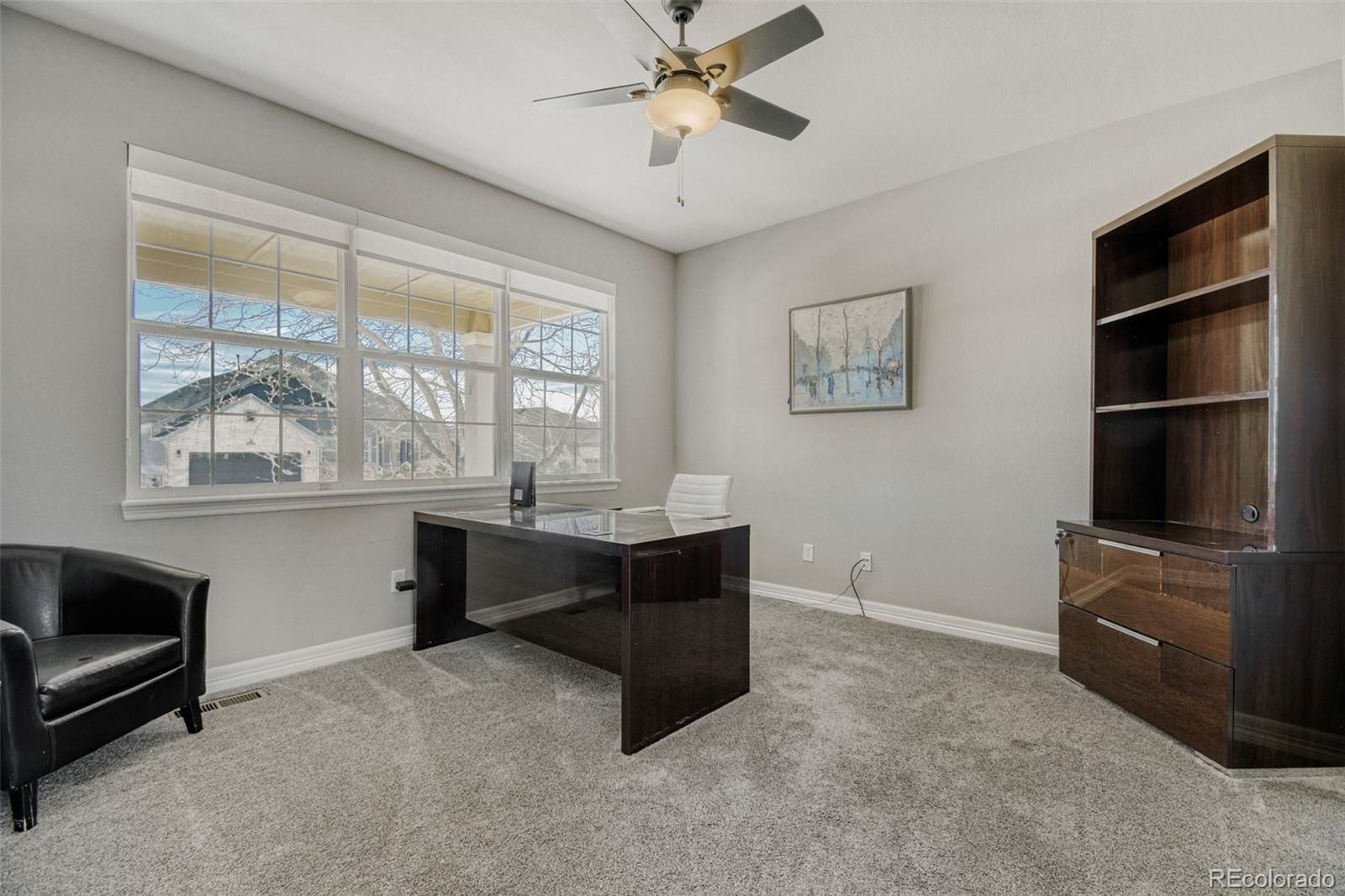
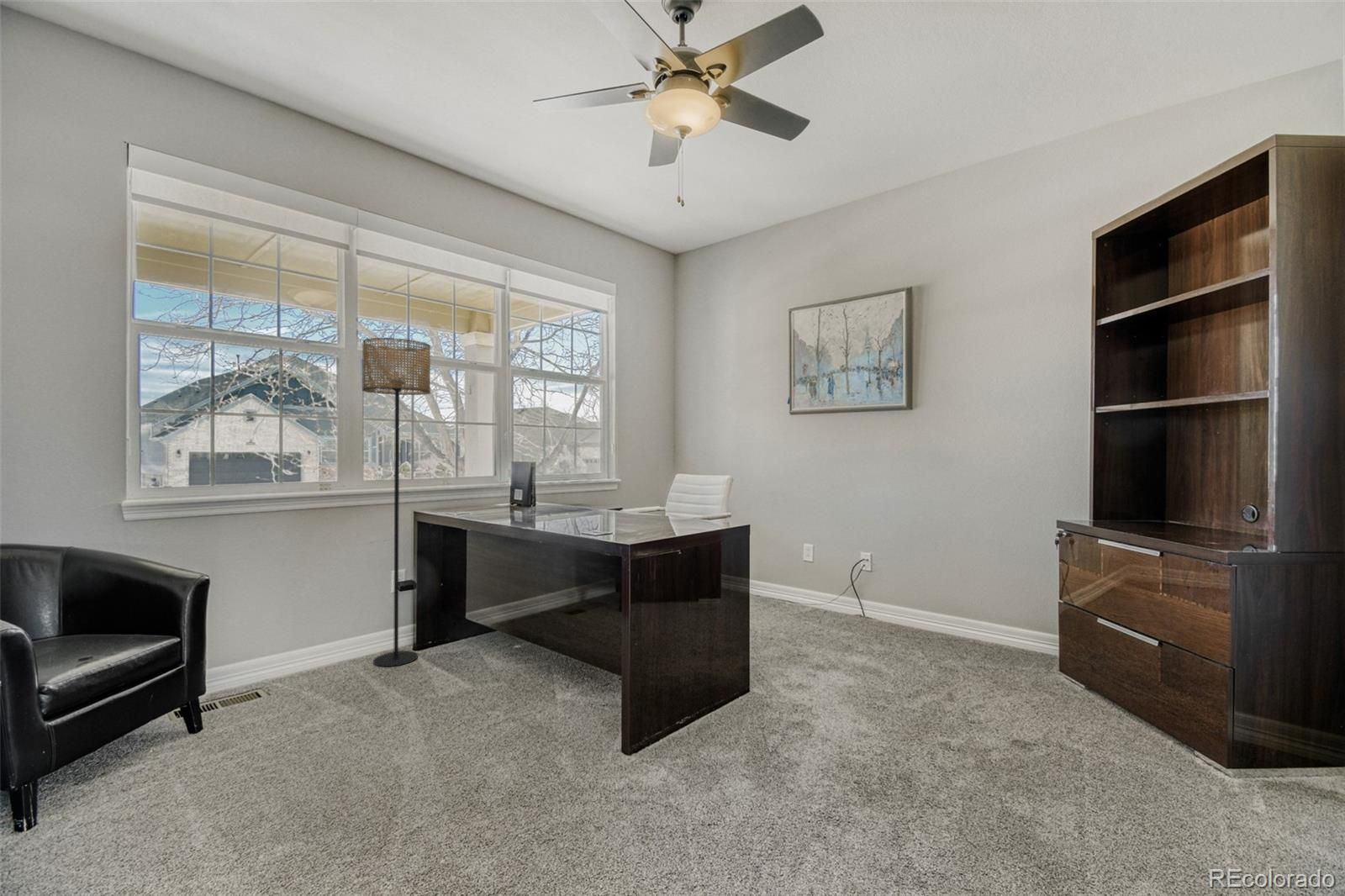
+ floor lamp [361,337,431,667]
